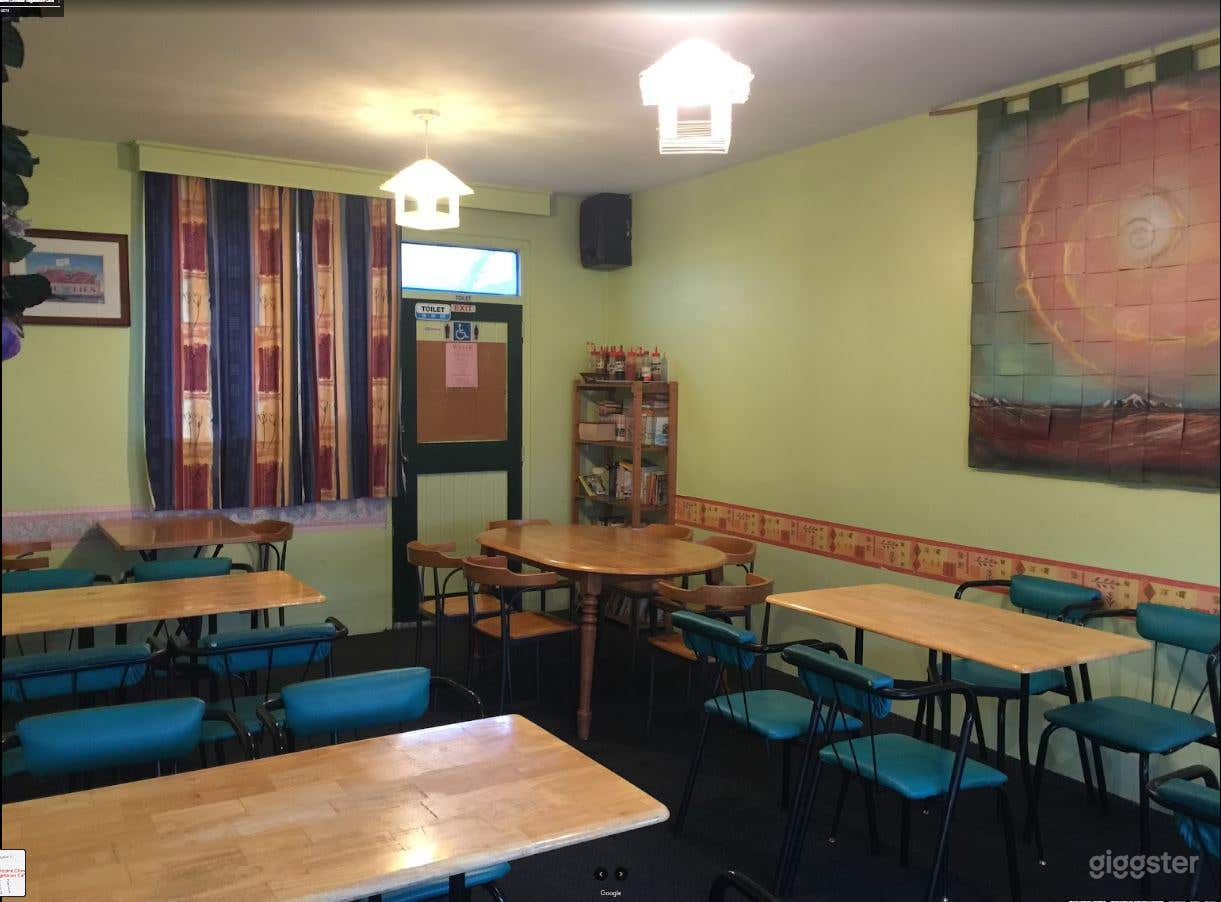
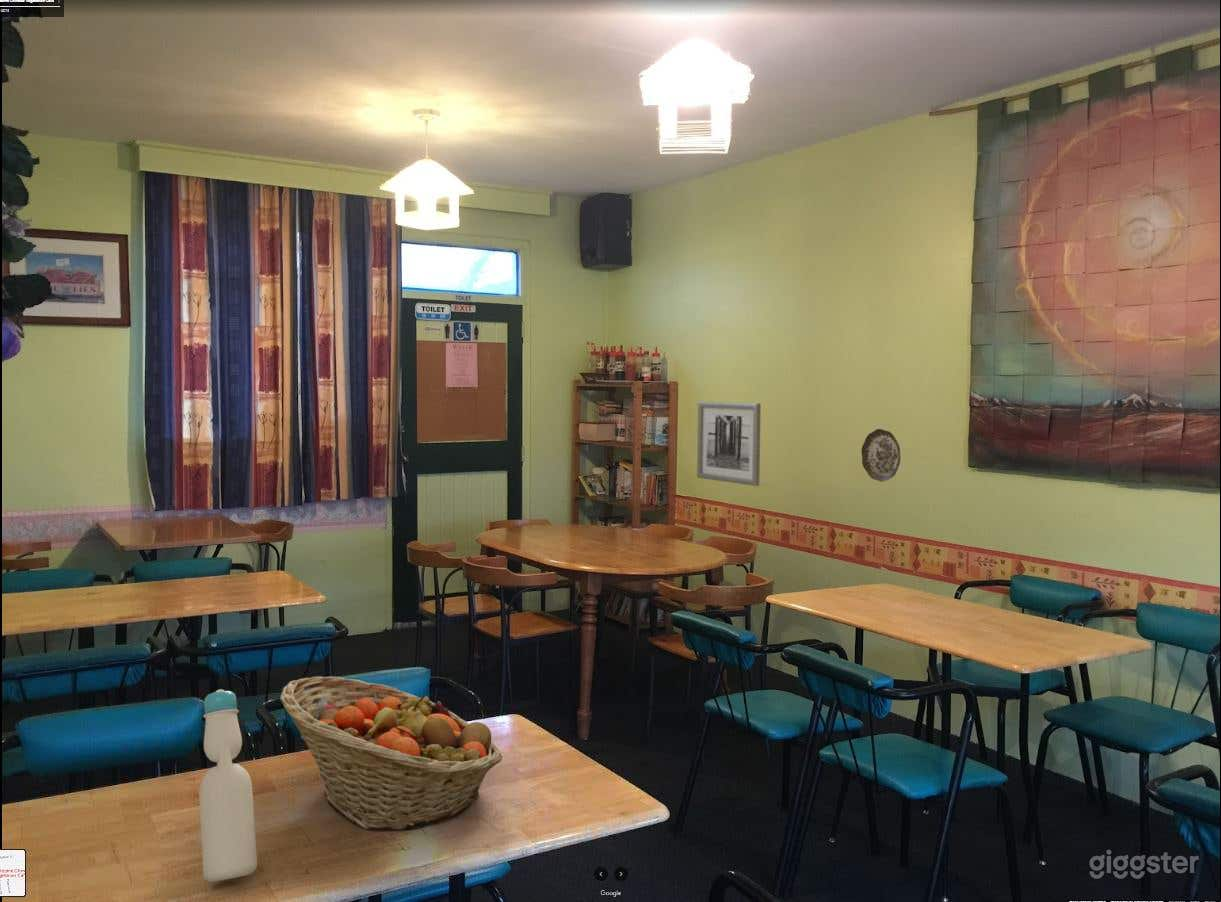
+ bottle [198,689,258,883]
+ wall art [696,401,762,487]
+ fruit basket [278,675,503,831]
+ decorative plate [860,428,901,483]
